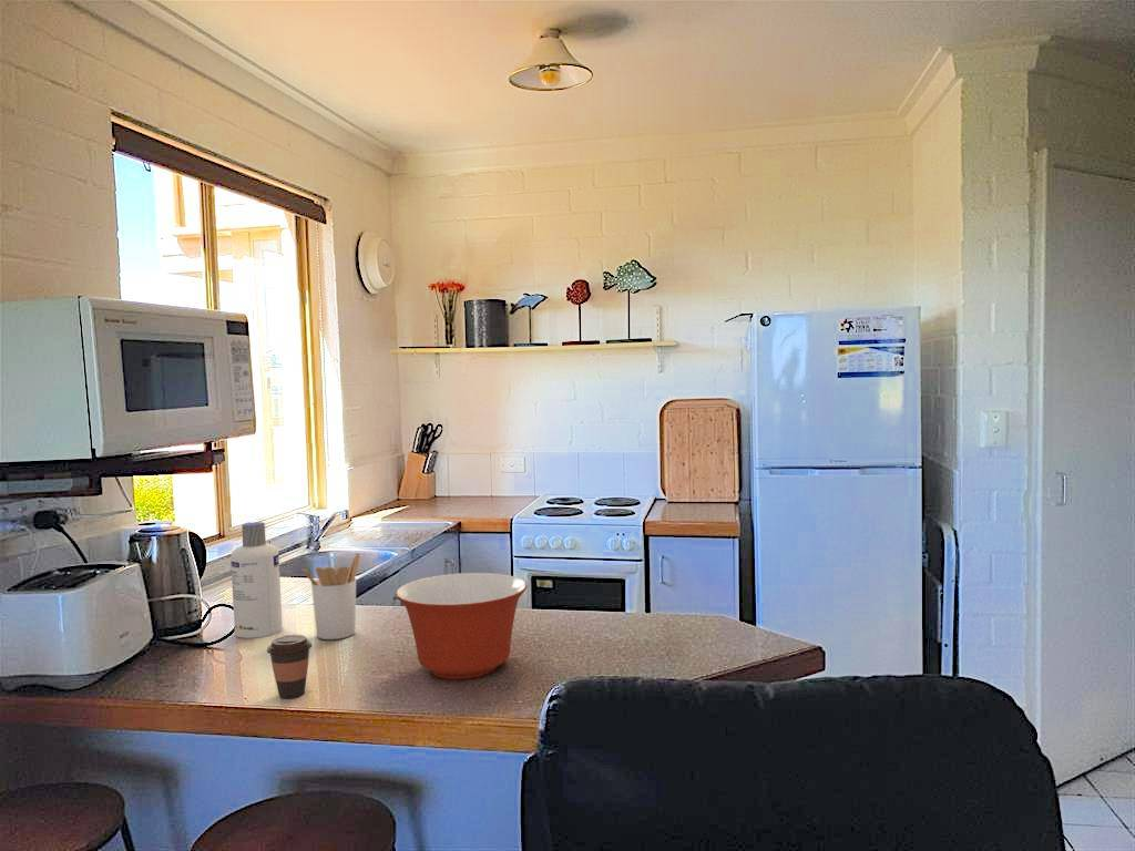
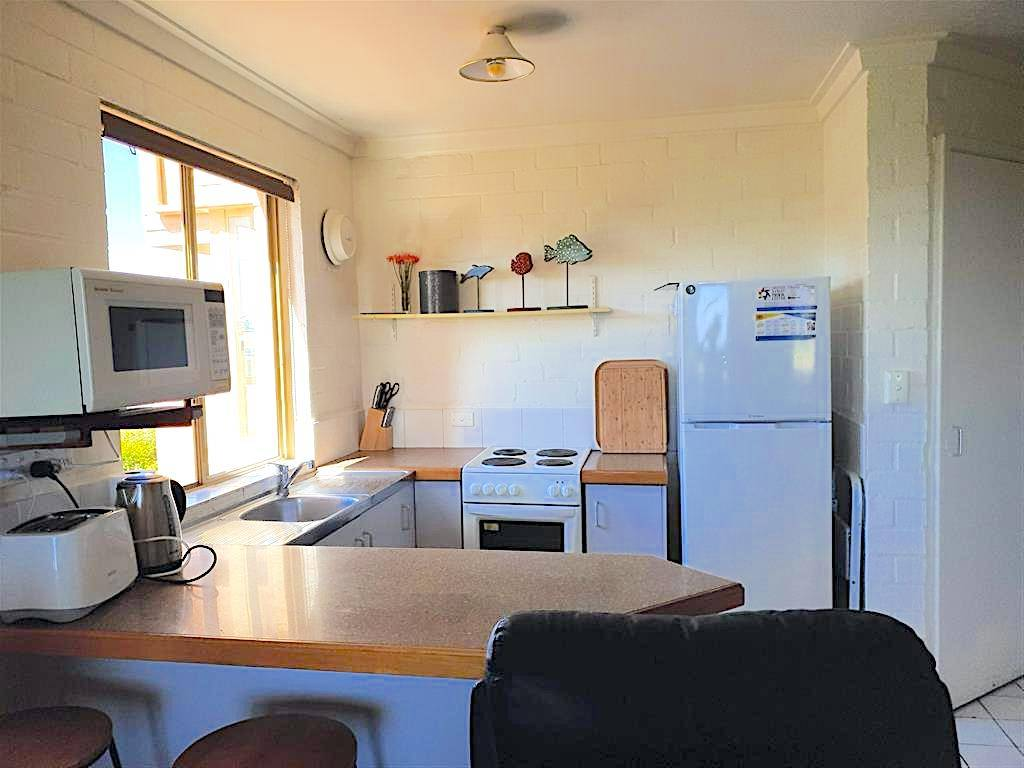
- coffee cup [266,634,314,699]
- utensil holder [300,552,361,640]
- screw cap bottle [229,521,284,639]
- mixing bowl [395,572,528,680]
